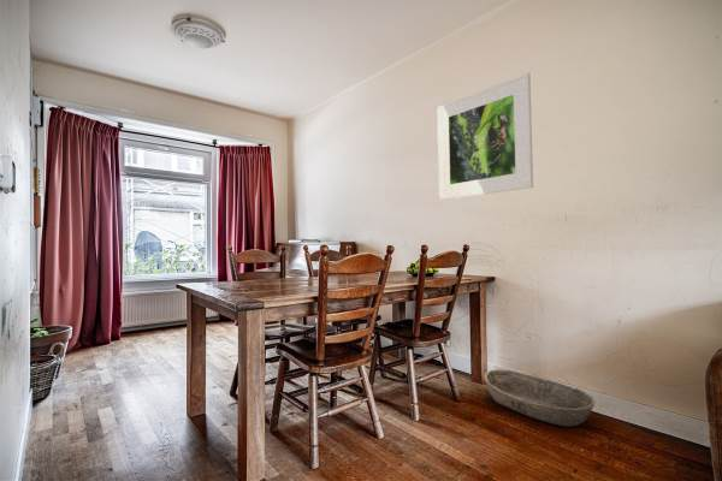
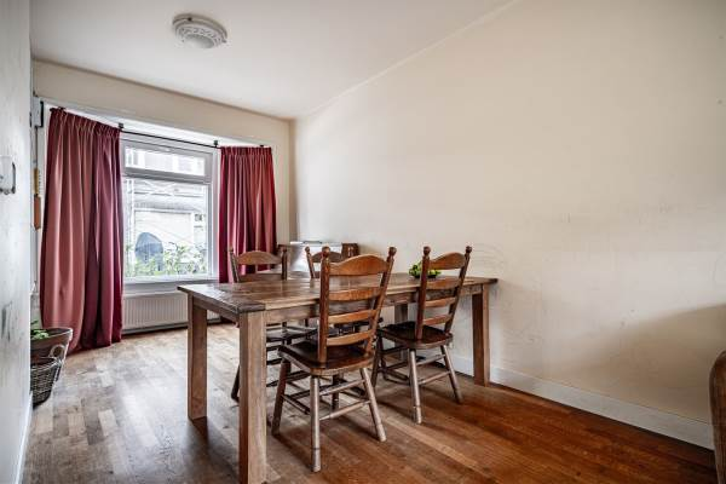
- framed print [436,72,534,201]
- basket [484,368,596,428]
